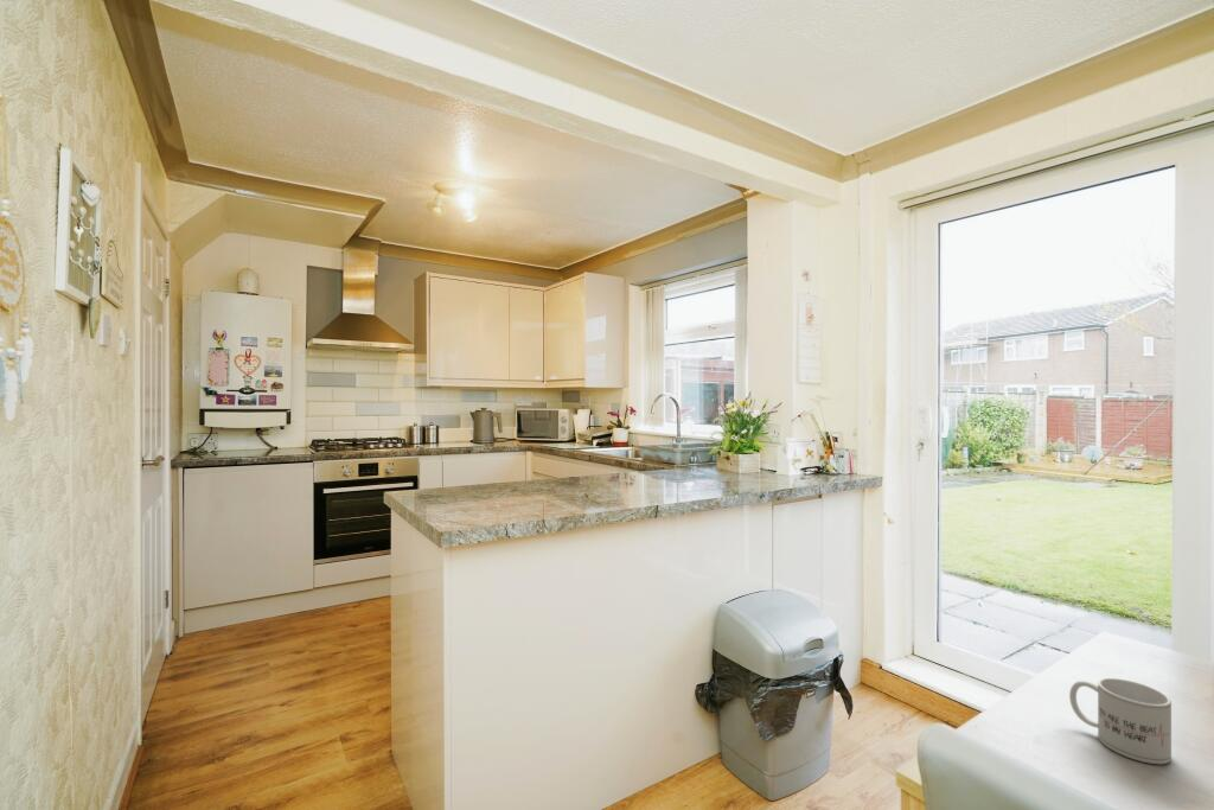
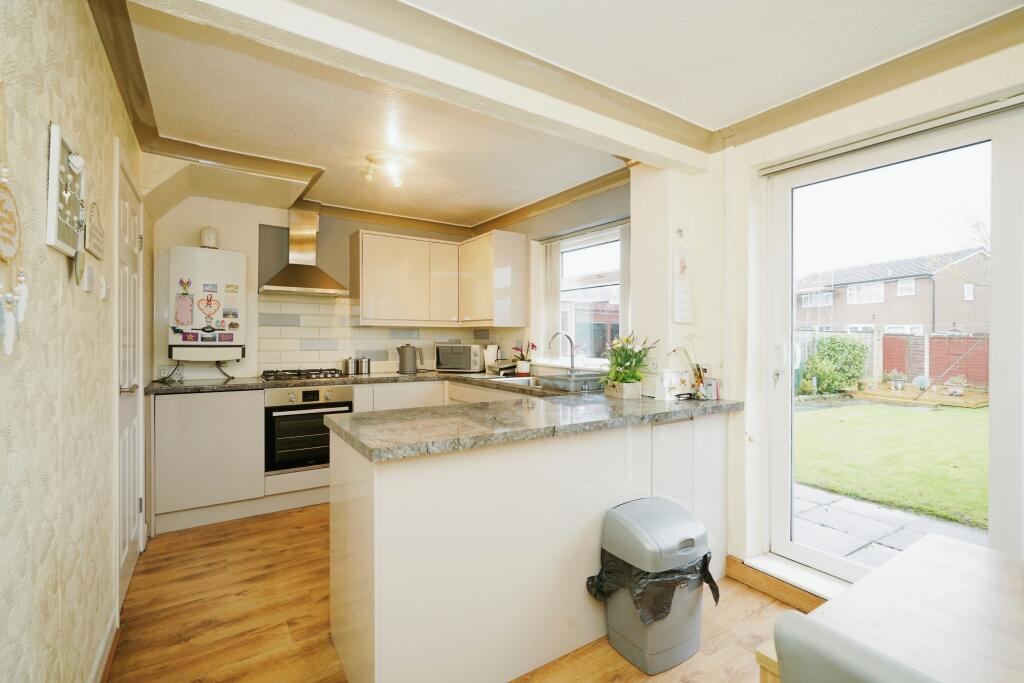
- mug [1068,677,1173,765]
